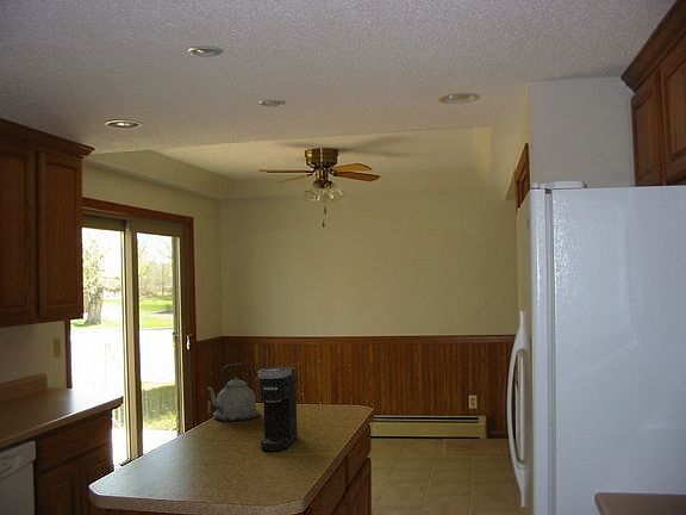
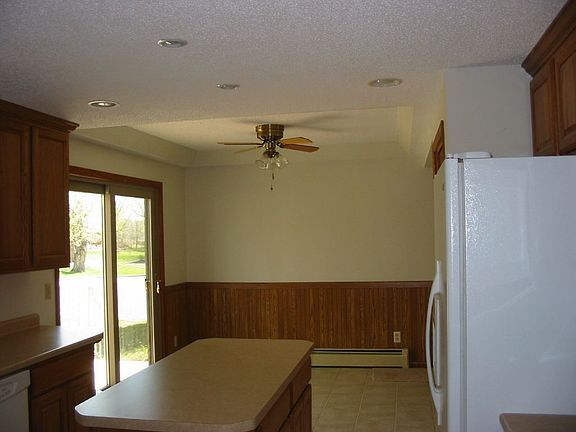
- coffee maker [257,366,299,452]
- kettle [205,362,261,422]
